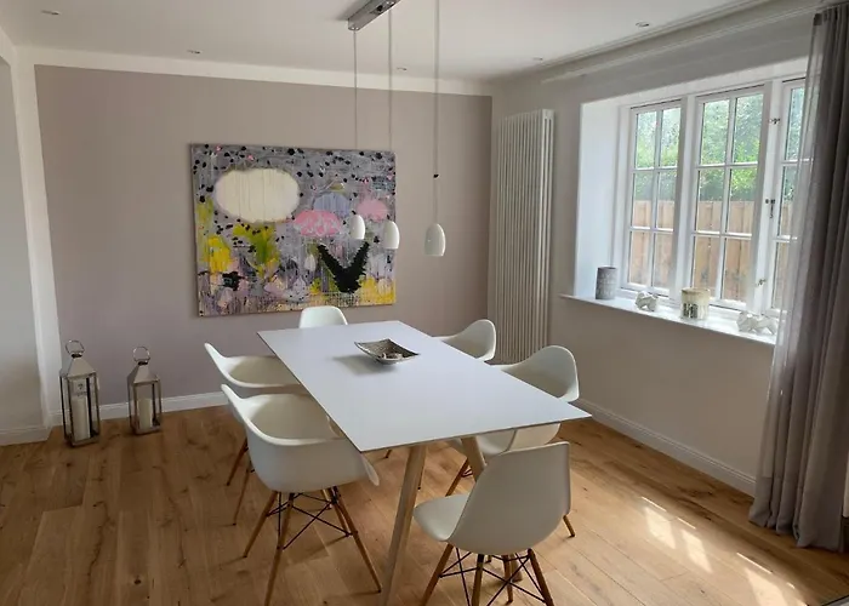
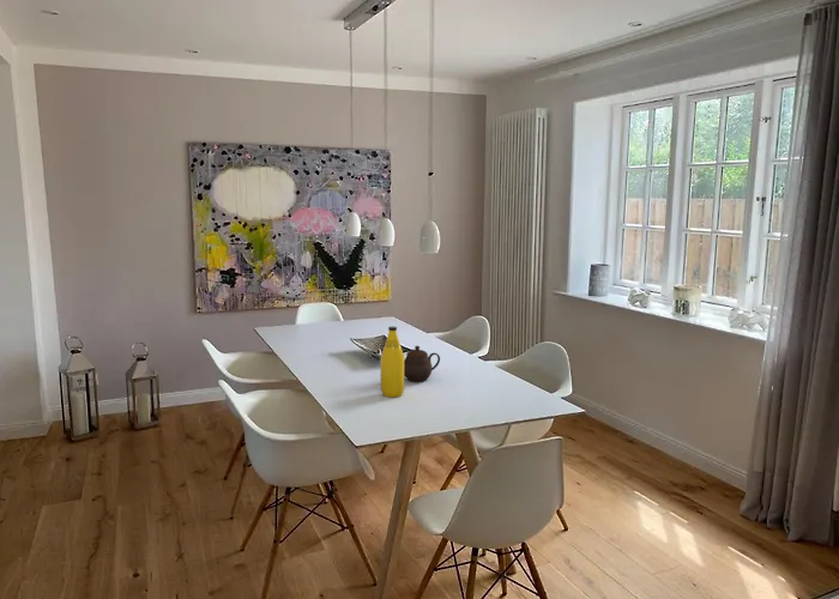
+ teapot [404,345,441,383]
+ bottle [380,325,405,399]
